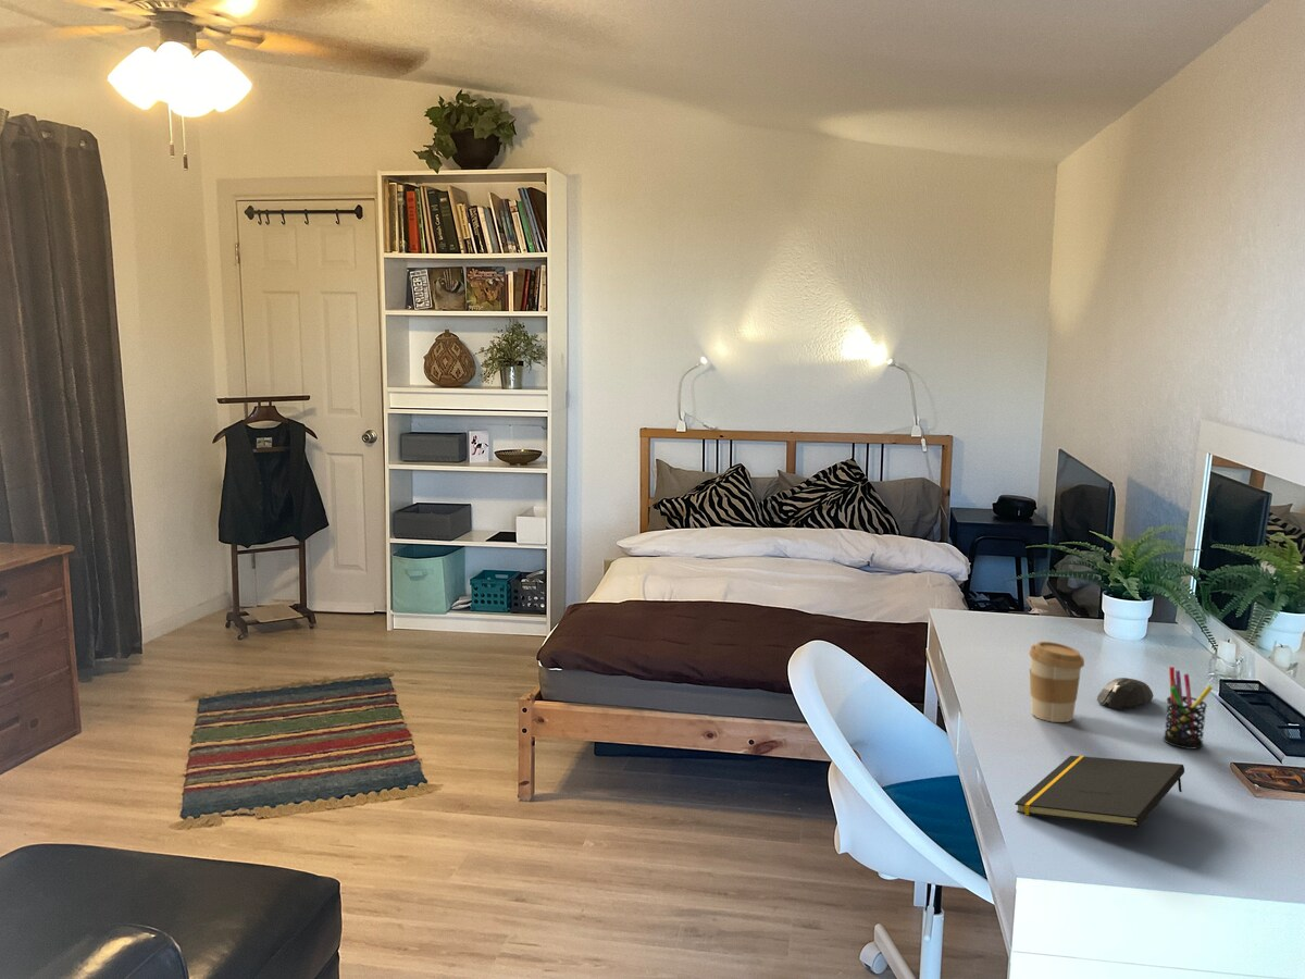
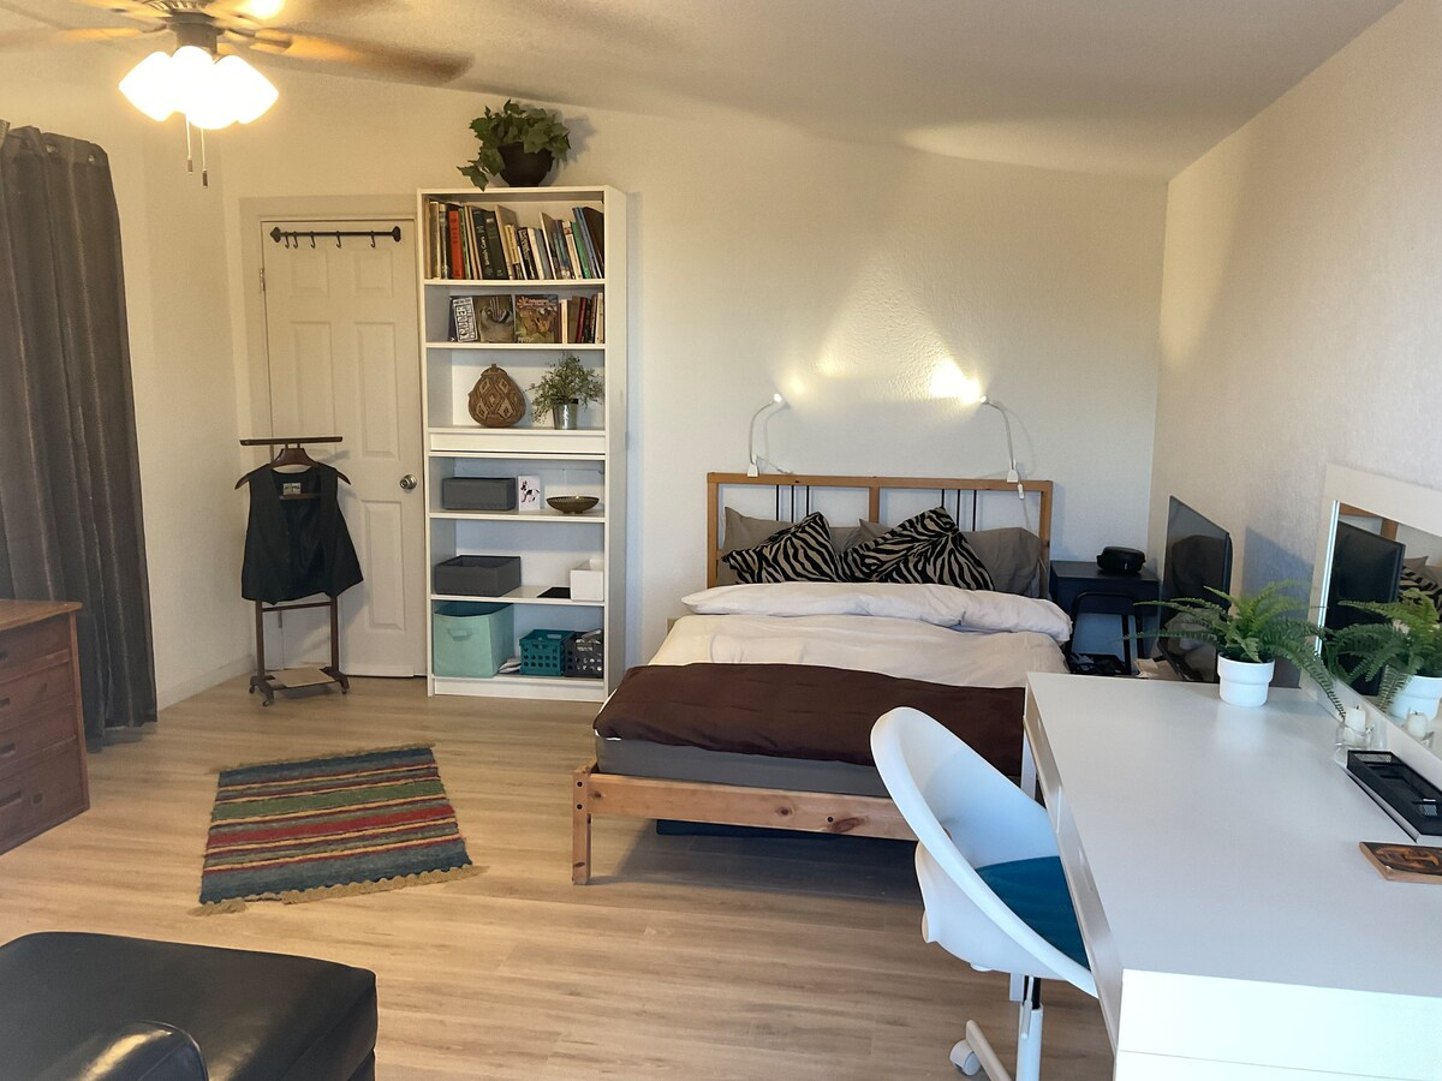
- coffee cup [1028,641,1085,723]
- notepad [1014,755,1185,829]
- mouse [1096,677,1155,710]
- pen holder [1163,666,1214,749]
